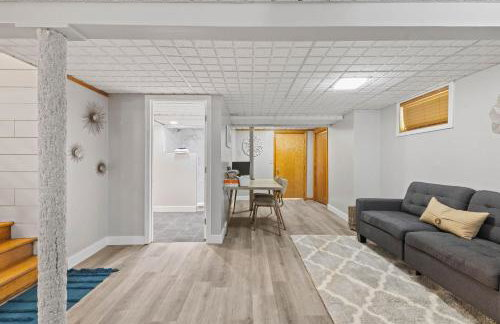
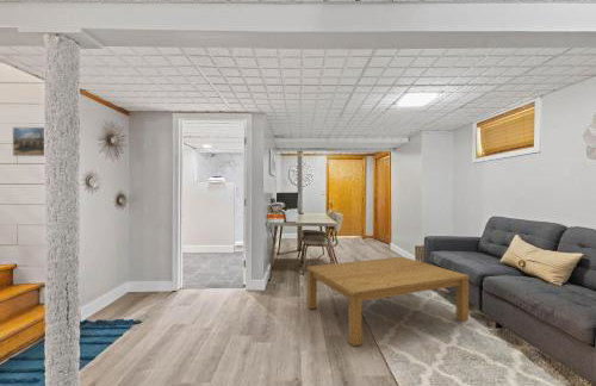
+ coffee table [306,256,470,347]
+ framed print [12,126,45,157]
